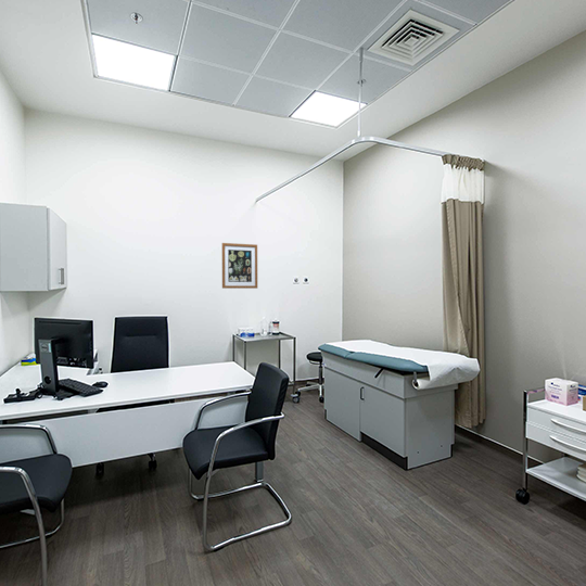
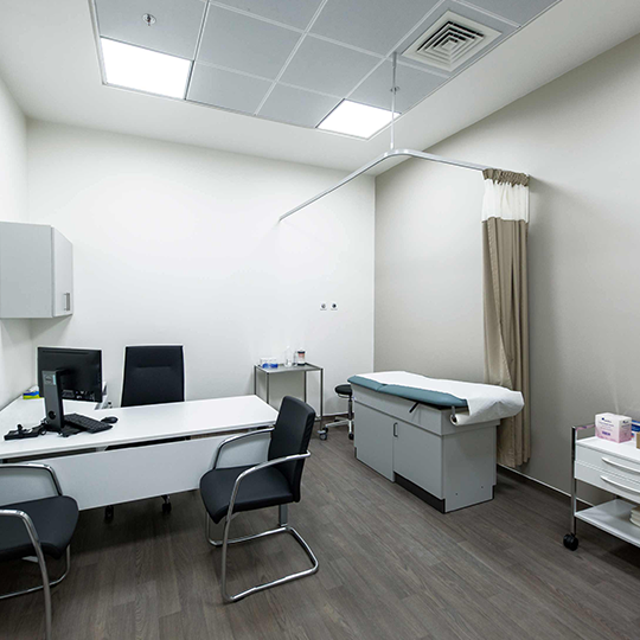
- wall art [221,242,258,290]
